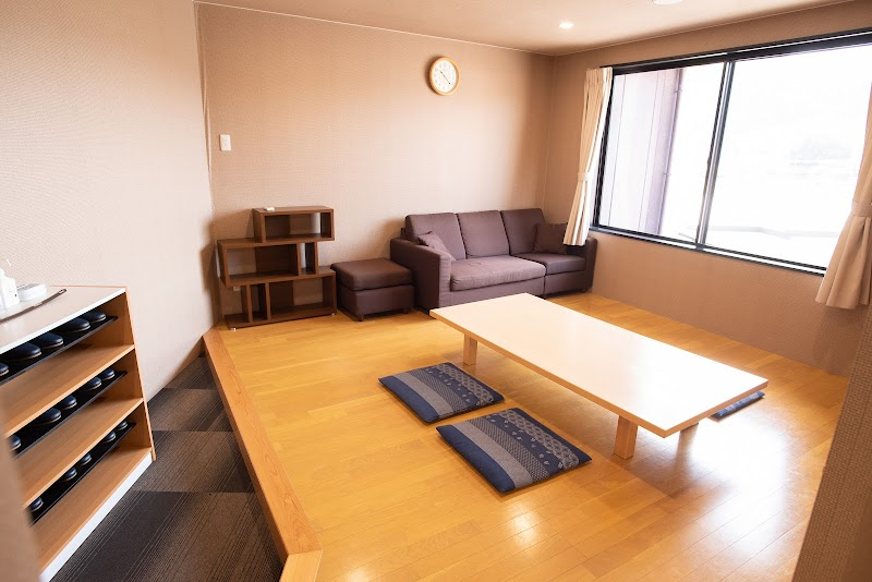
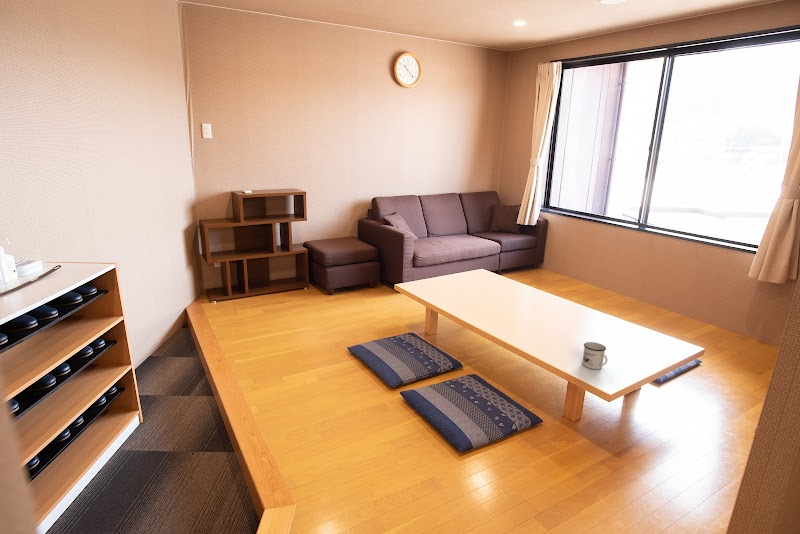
+ mug [581,341,608,370]
